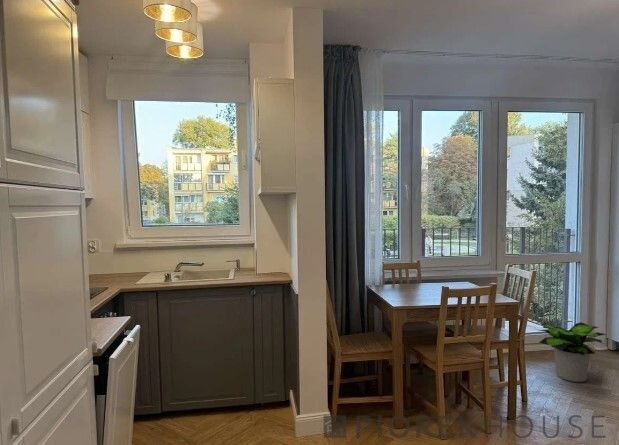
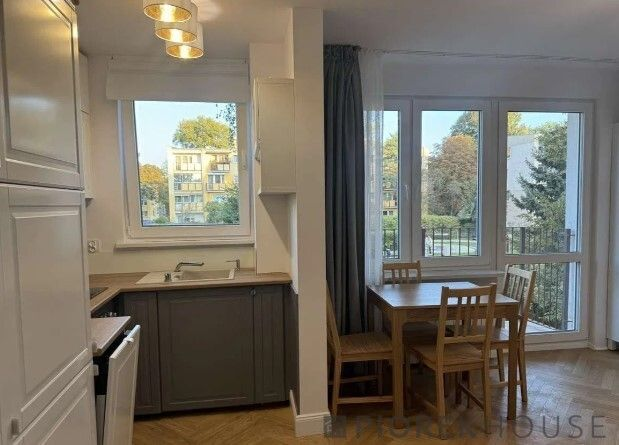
- potted plant [538,321,607,383]
